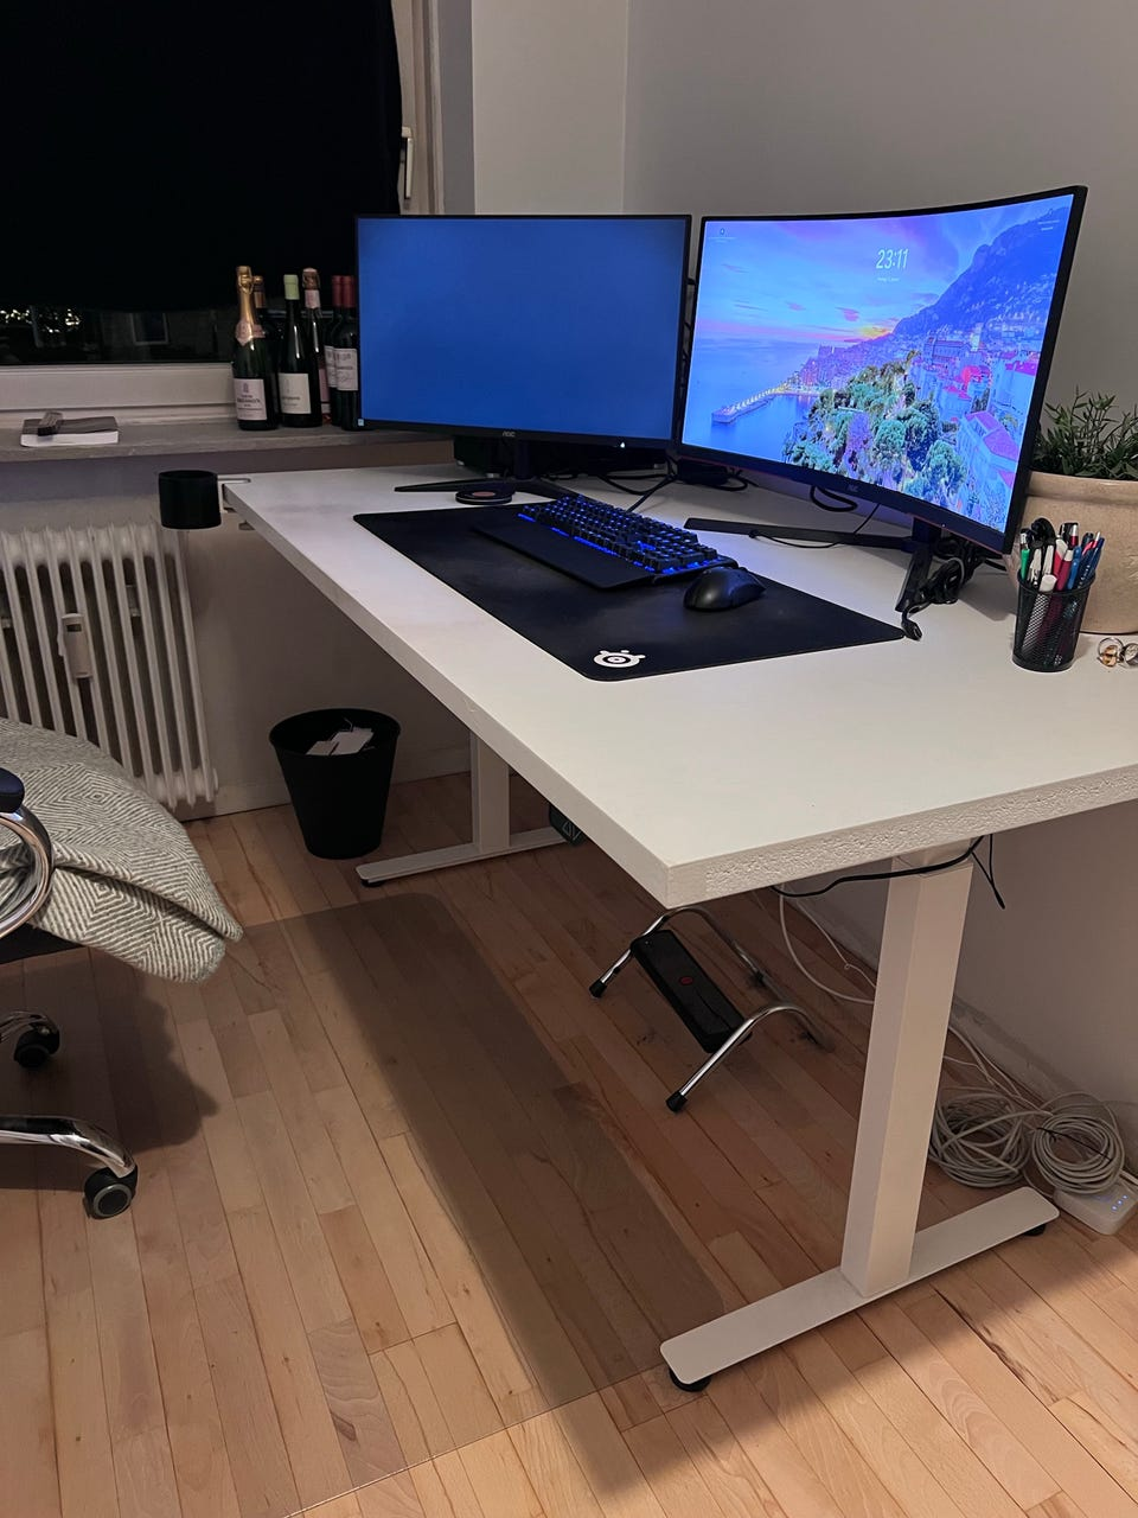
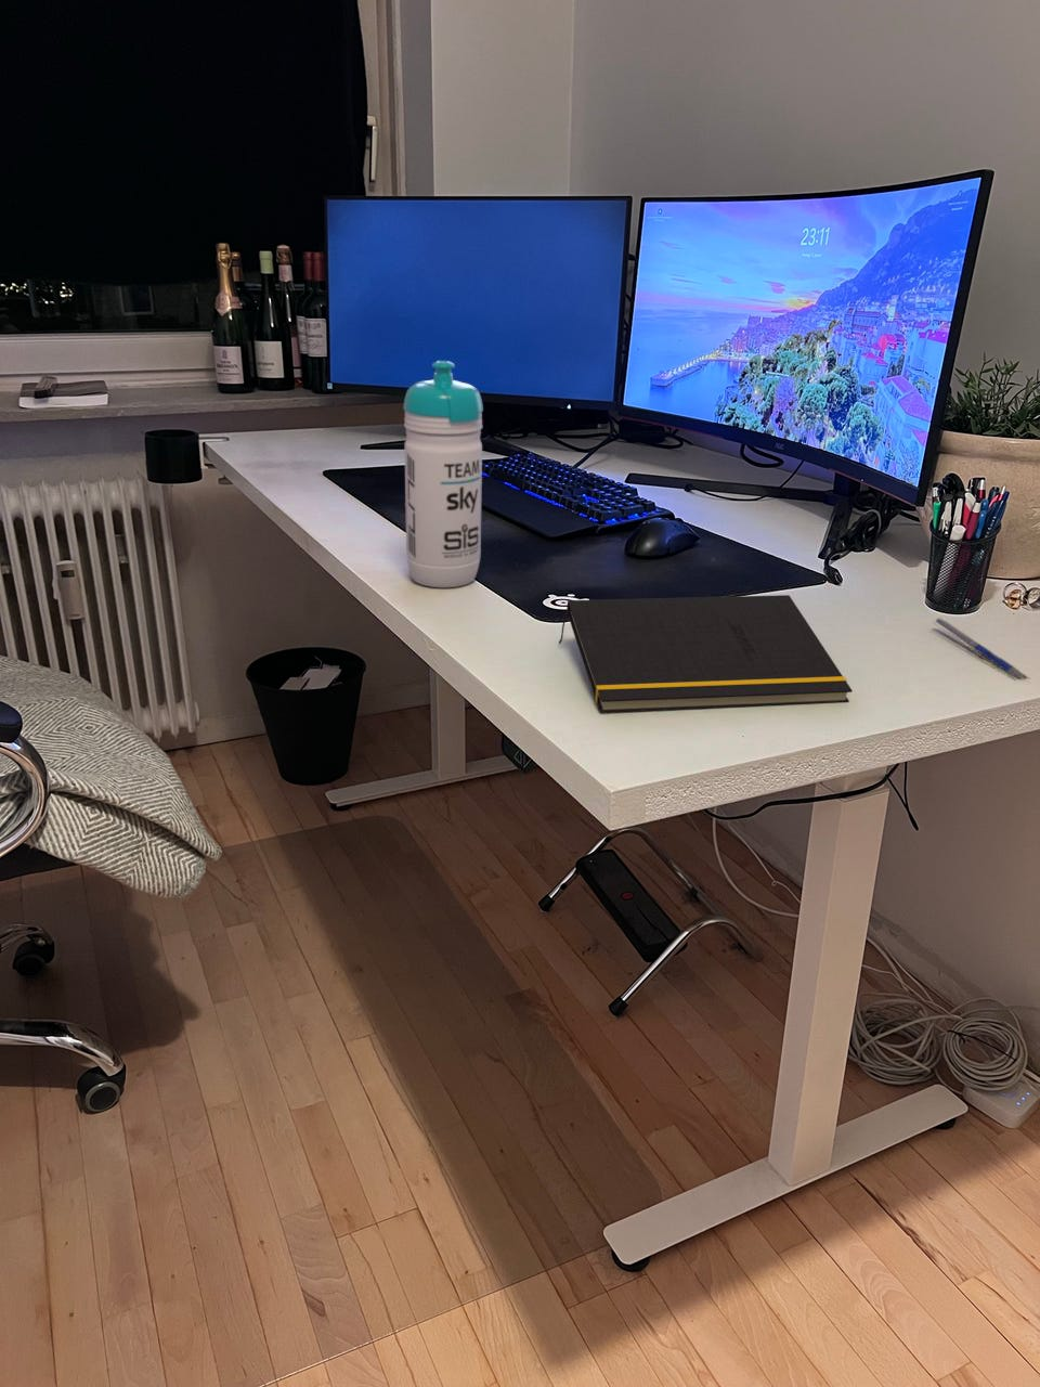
+ pen [932,618,1030,680]
+ water bottle [402,359,484,589]
+ notepad [558,594,852,714]
